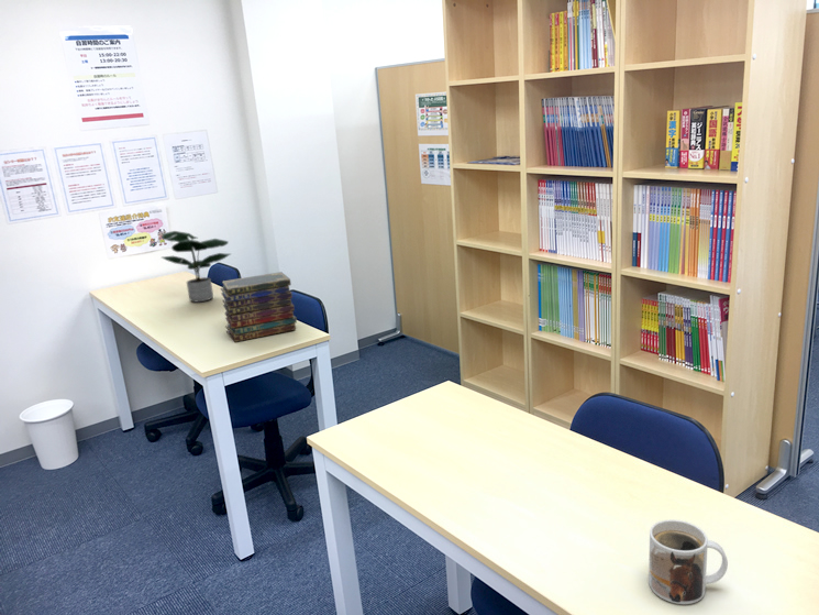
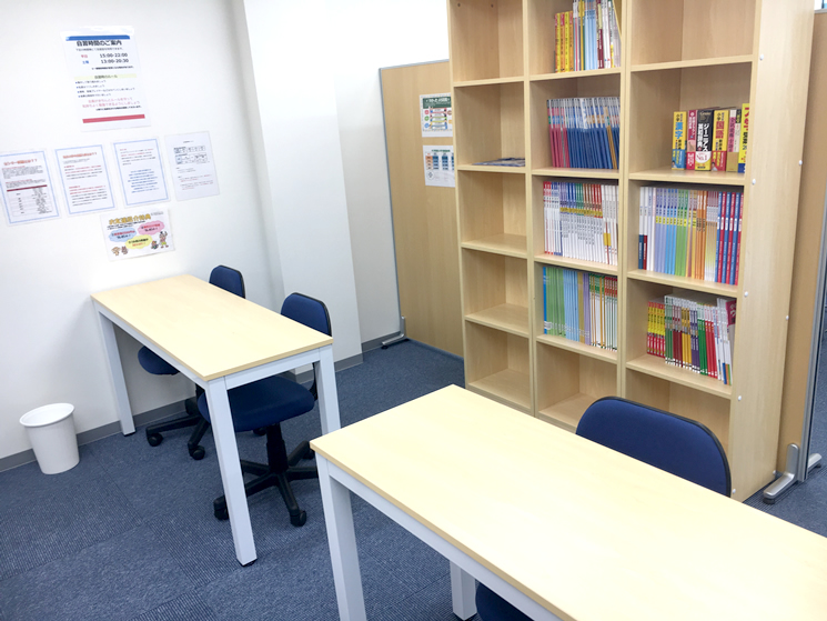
- potted plant [161,230,232,304]
- mug [648,518,729,605]
- book stack [220,271,298,343]
